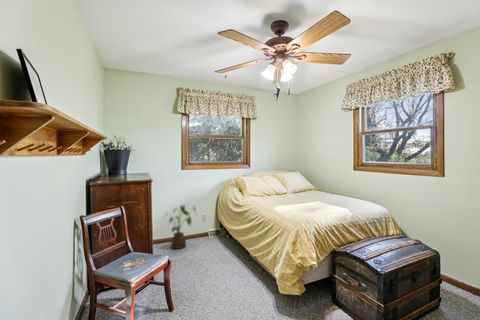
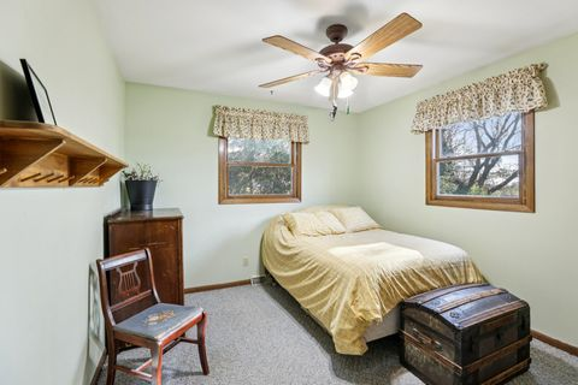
- house plant [163,204,198,250]
